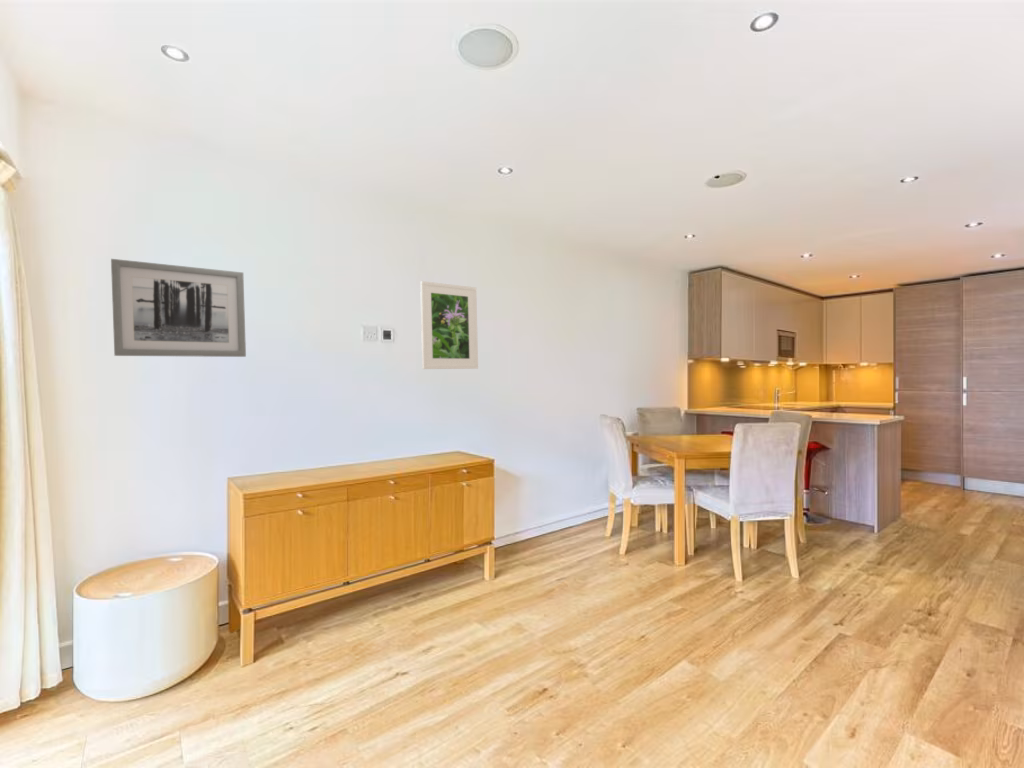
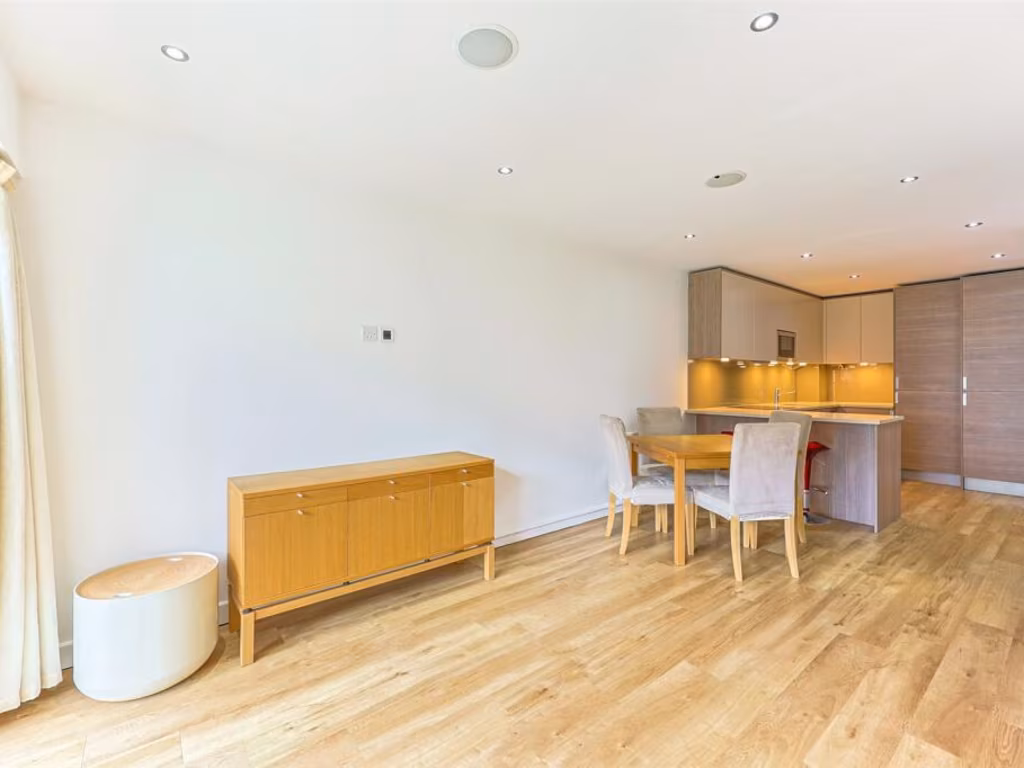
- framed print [419,280,479,370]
- wall art [110,258,247,358]
